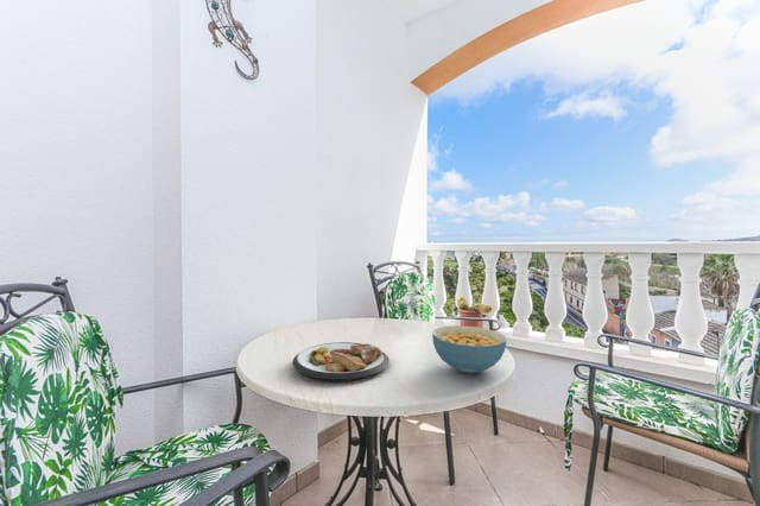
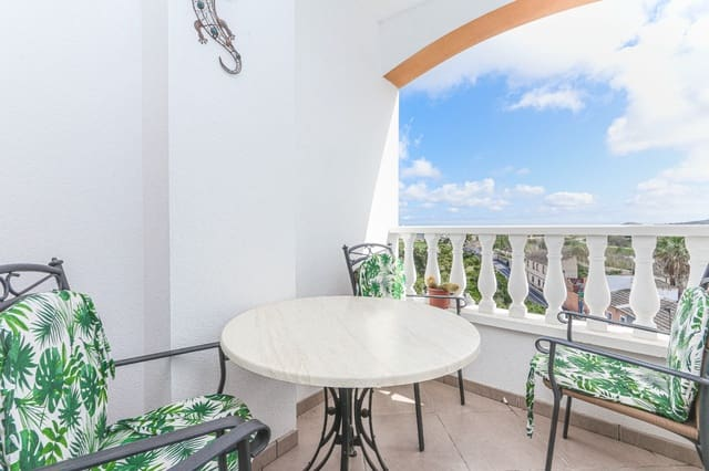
- cereal bowl [431,324,507,375]
- plate [291,341,391,384]
